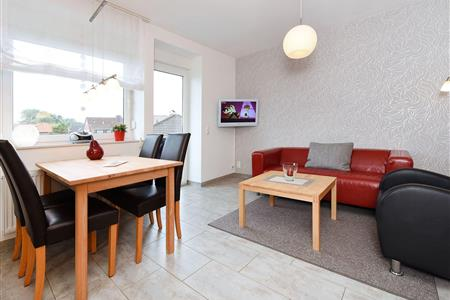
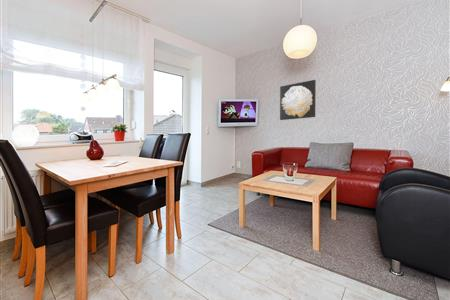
+ wall art [279,79,317,121]
